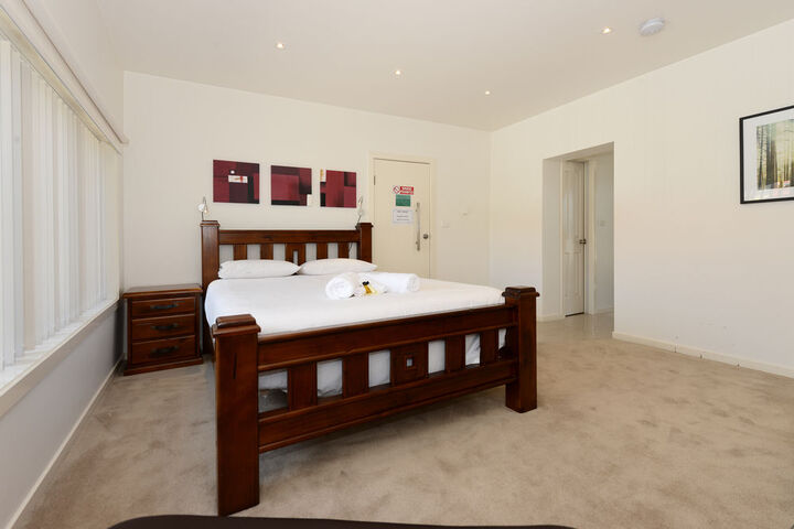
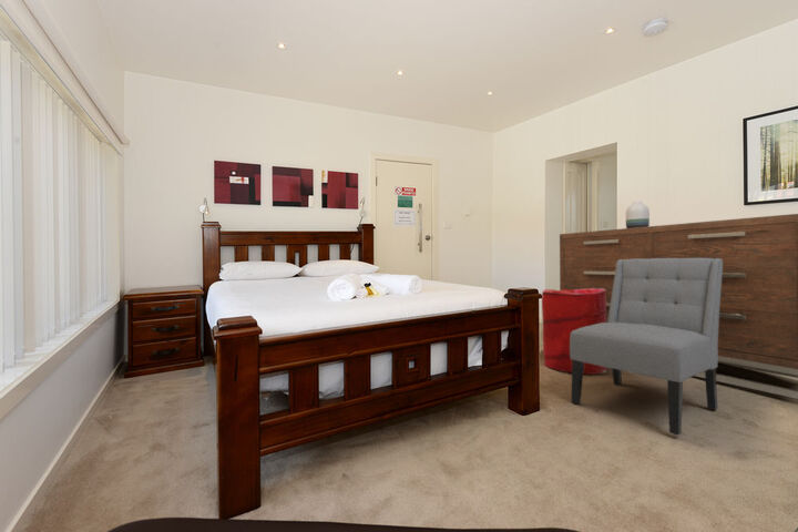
+ laundry hamper [541,288,608,376]
+ dresser [559,213,798,400]
+ chair [570,258,723,437]
+ vase [625,201,651,228]
